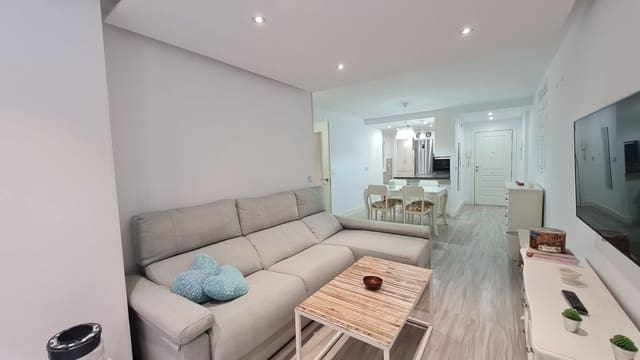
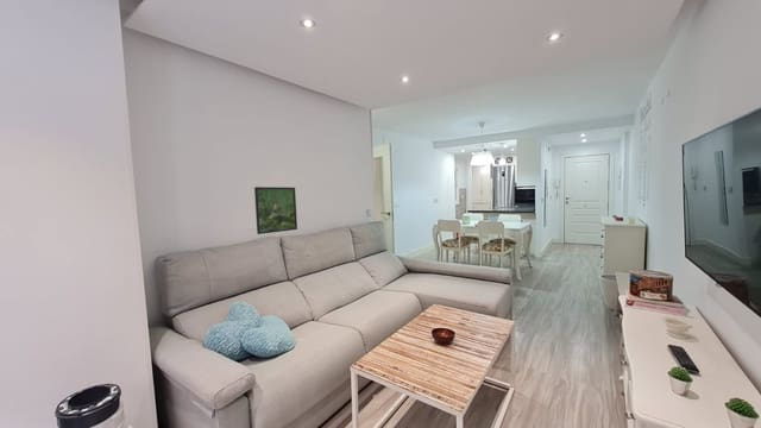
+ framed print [253,185,298,235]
